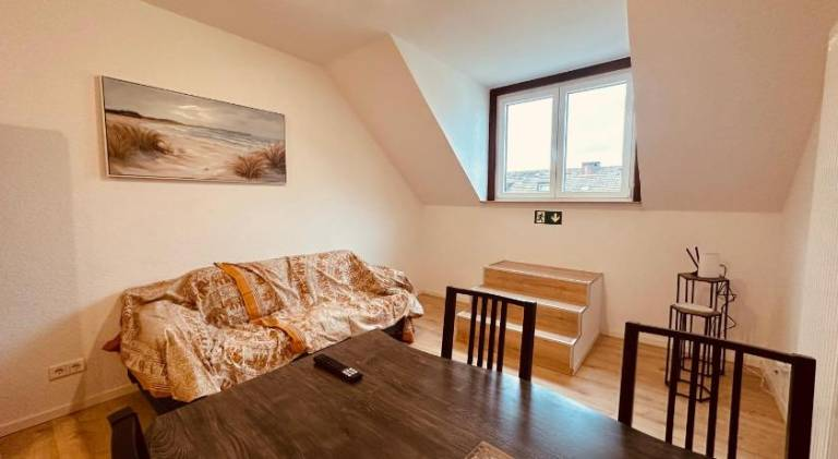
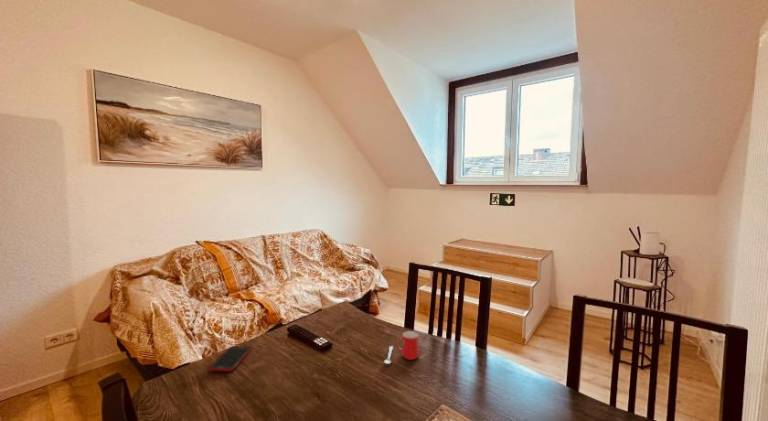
+ cell phone [208,345,252,372]
+ mug [383,330,420,365]
